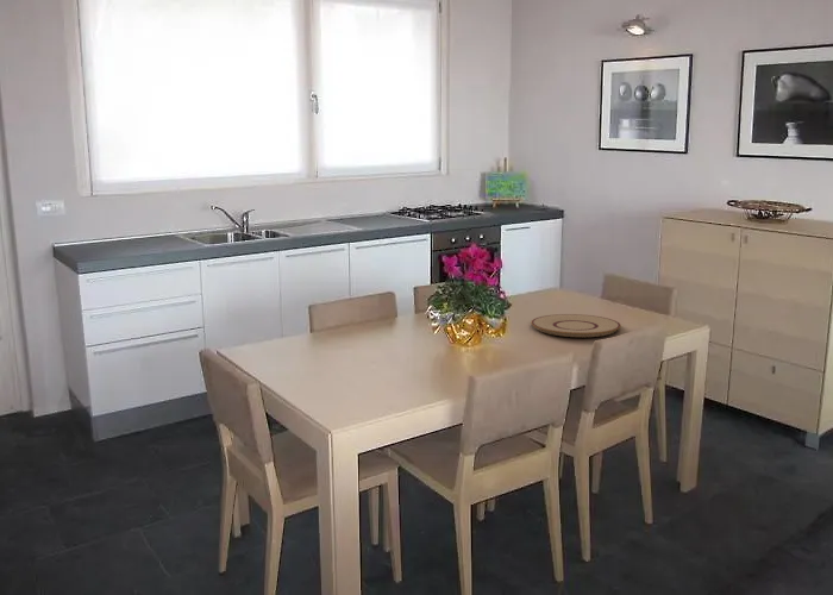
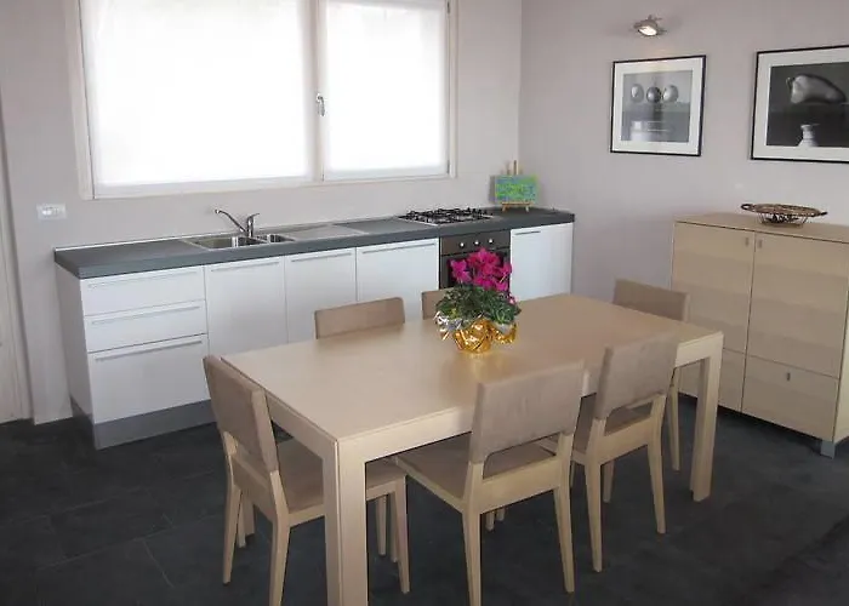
- plate [530,313,622,338]
